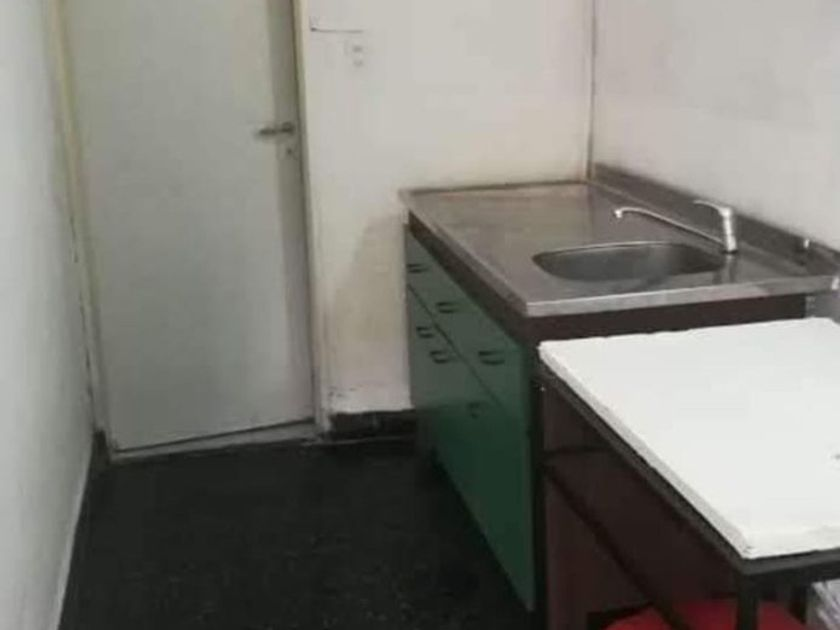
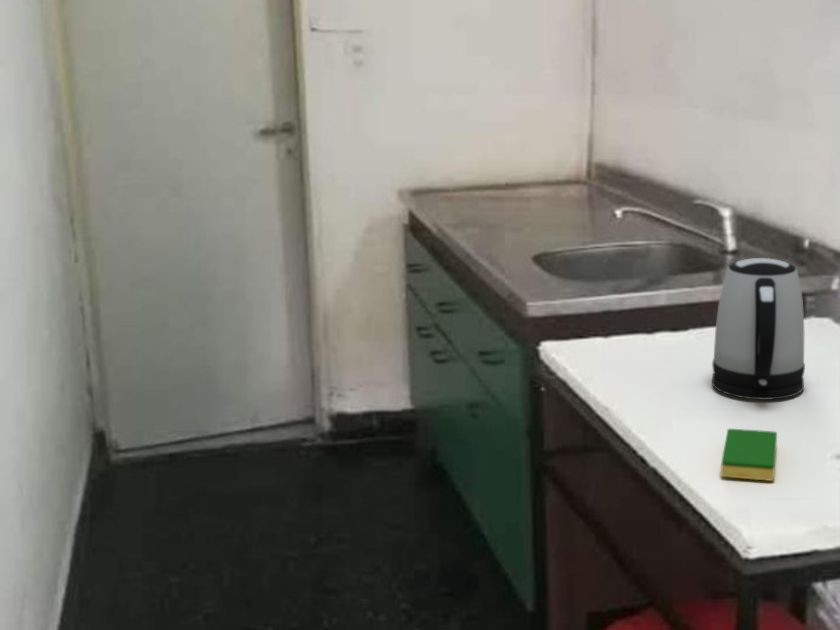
+ dish sponge [720,428,778,482]
+ kettle [711,257,806,401]
